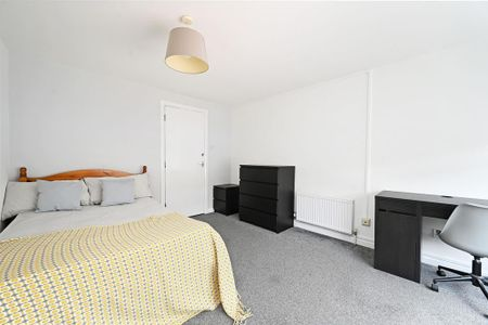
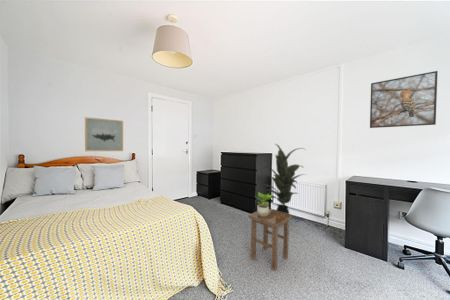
+ wall art [84,116,124,152]
+ stool [248,208,293,272]
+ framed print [369,70,439,129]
+ indoor plant [260,143,307,215]
+ potted plant [255,191,273,217]
